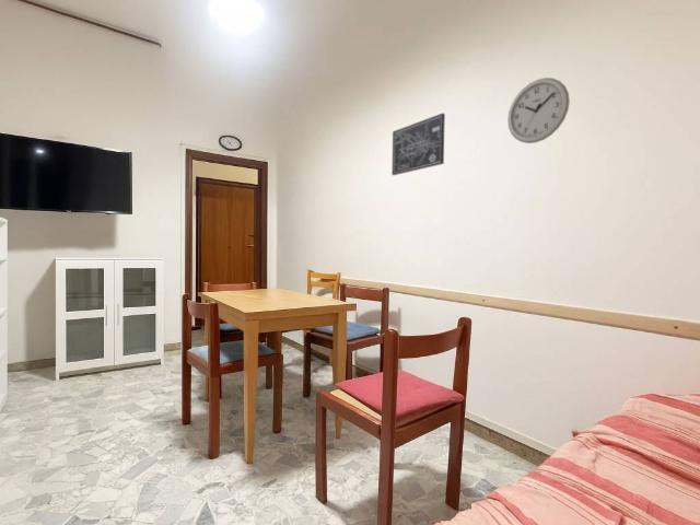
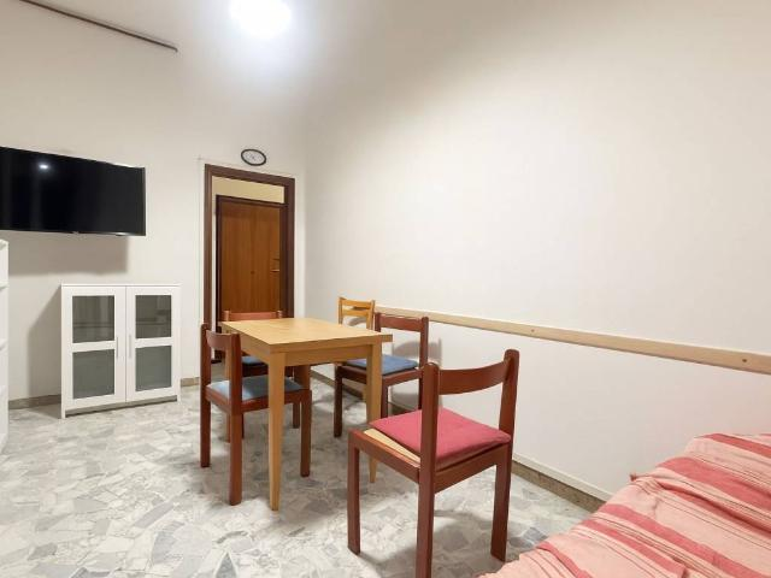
- wall clock [506,77,571,144]
- wall art [390,112,446,176]
